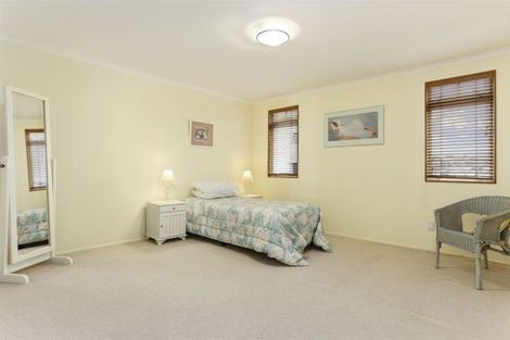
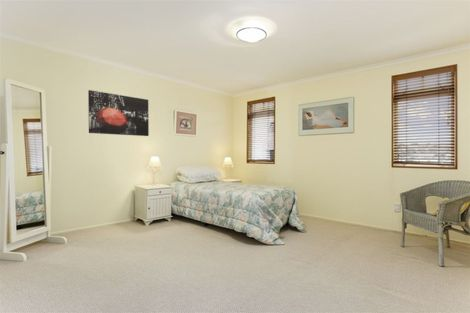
+ wall art [87,89,150,137]
